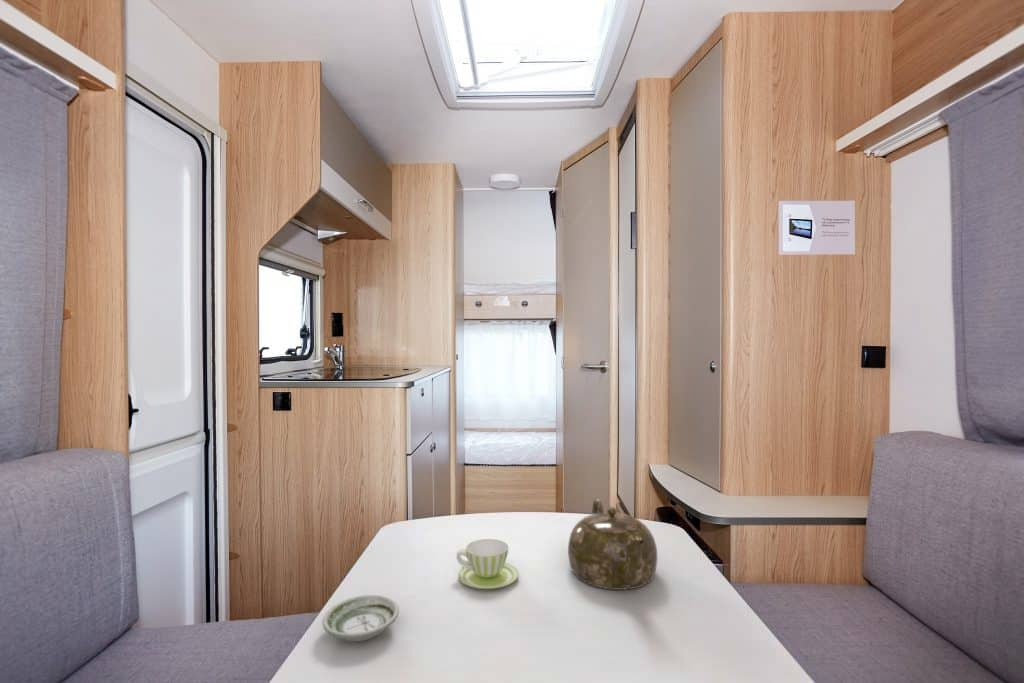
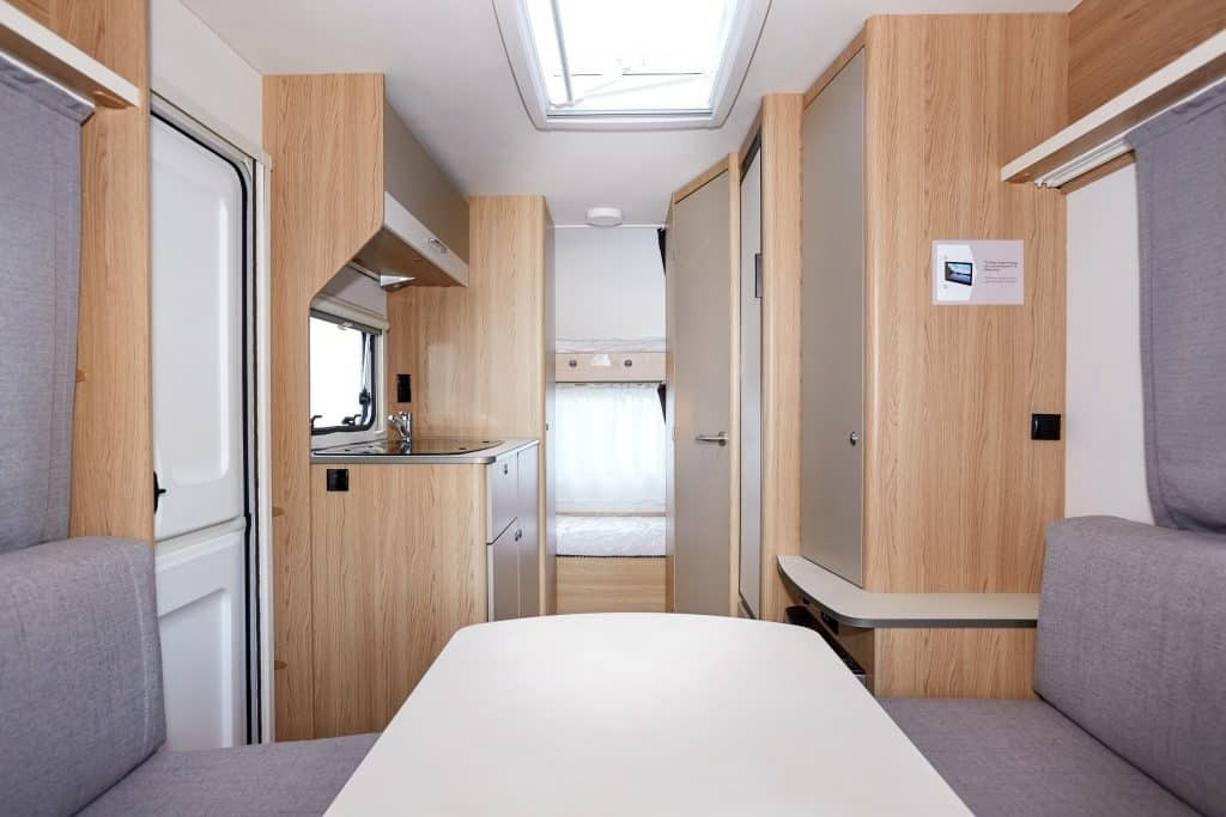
- cup [456,538,519,590]
- teapot [567,496,658,591]
- saucer [322,594,400,643]
